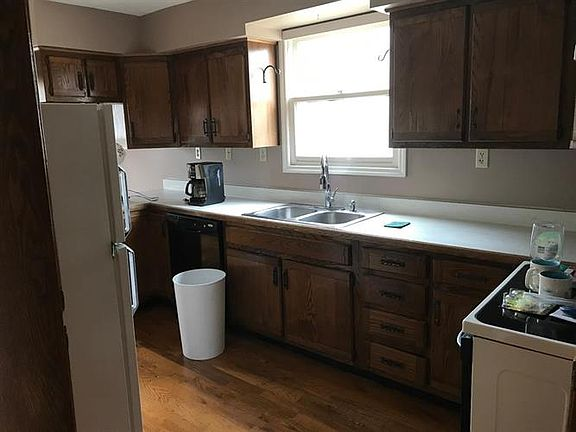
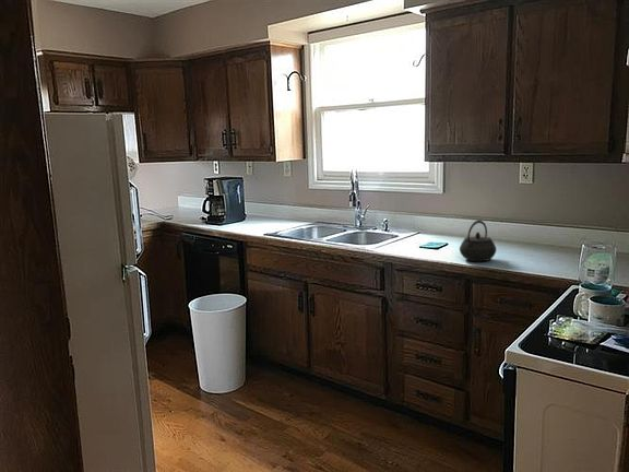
+ kettle [459,219,498,262]
